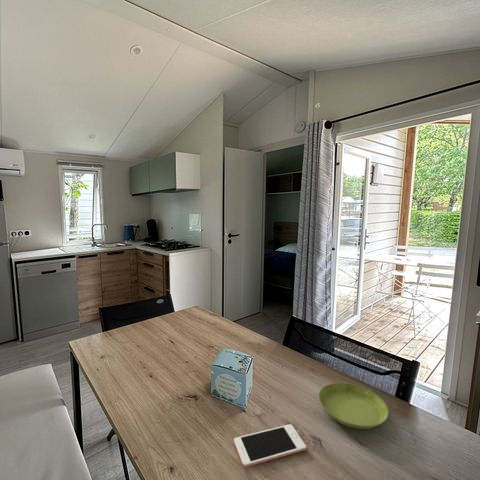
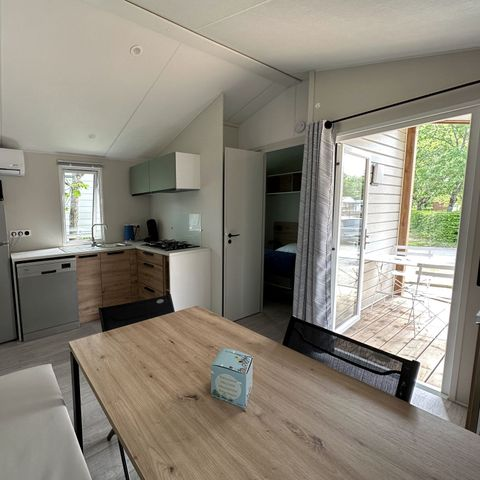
- saucer [318,382,389,430]
- cell phone [233,423,307,468]
